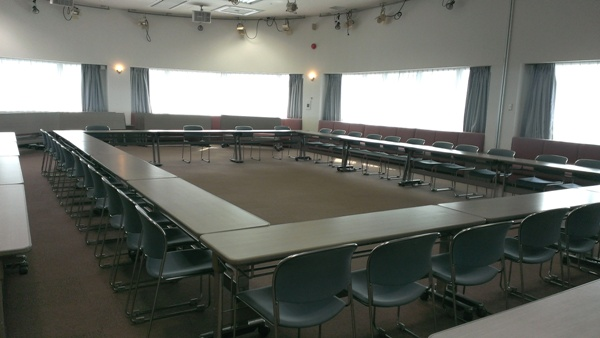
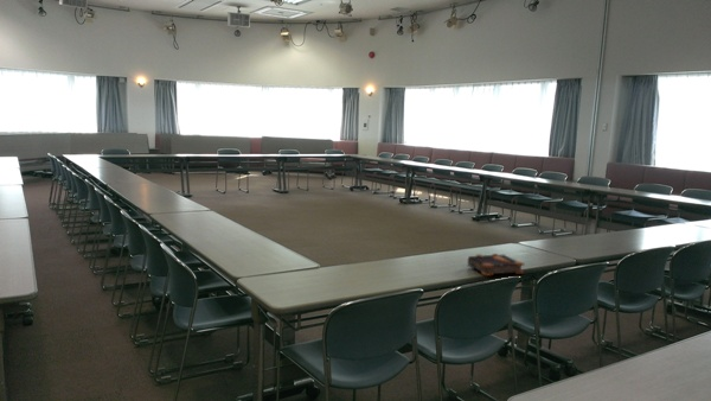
+ bible [466,253,525,278]
